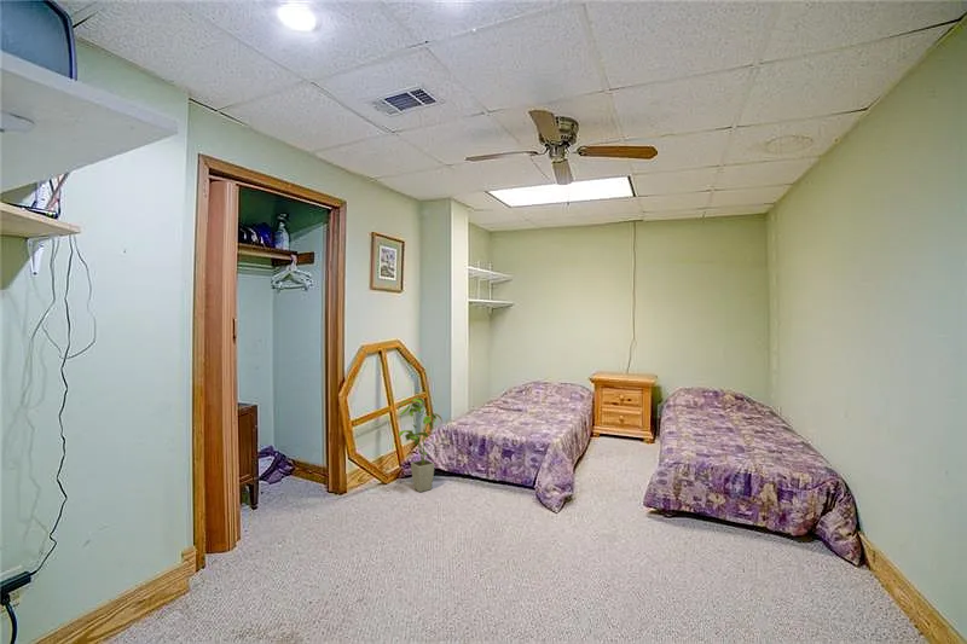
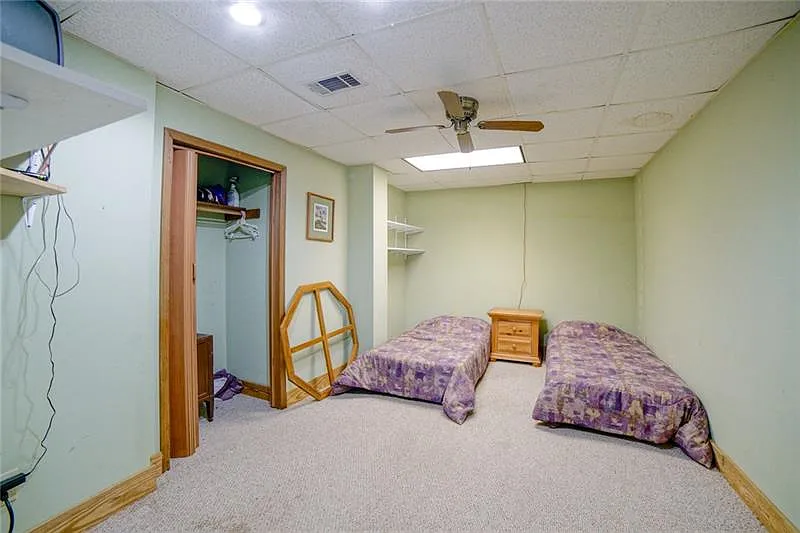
- house plant [396,396,444,493]
